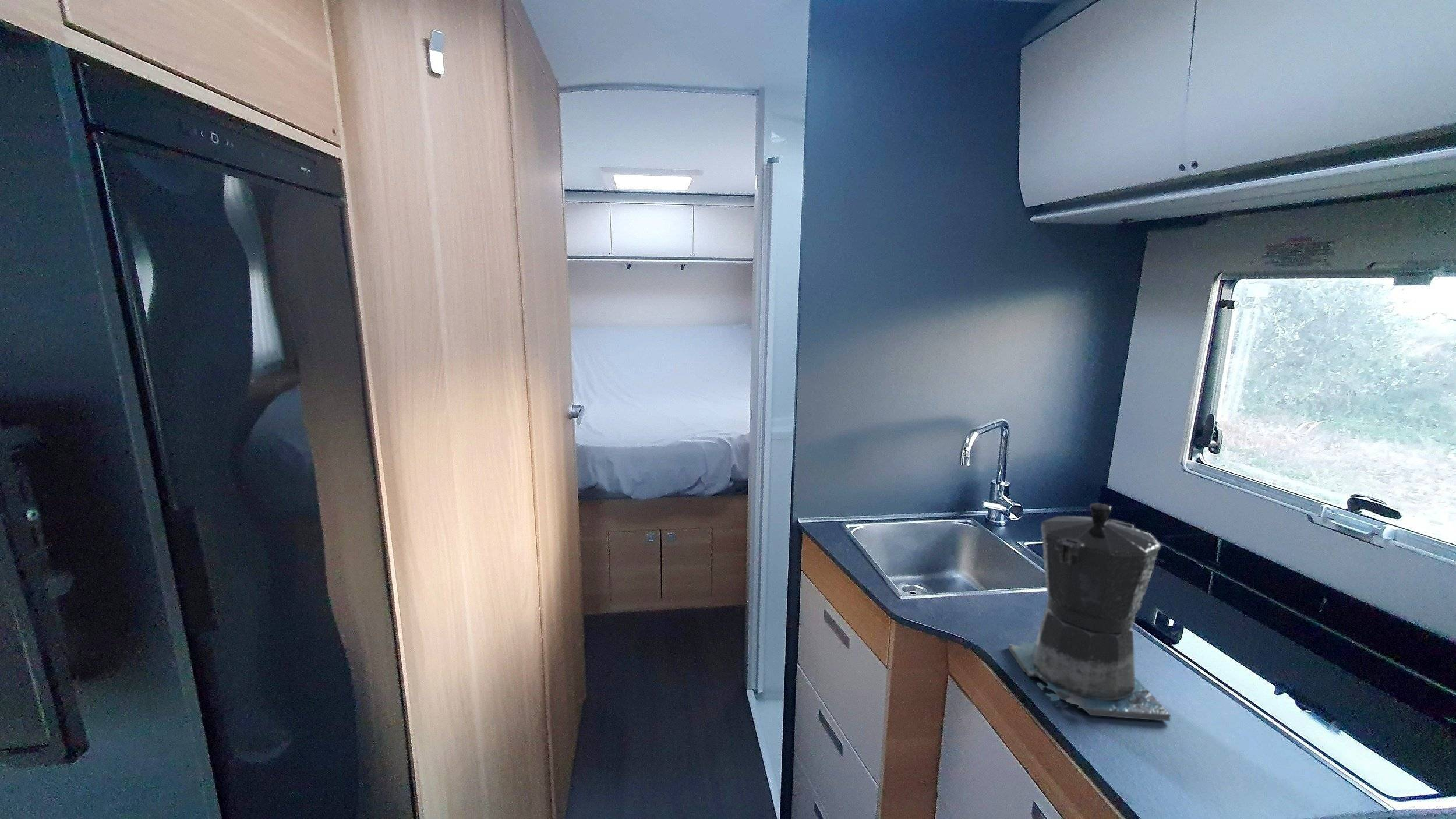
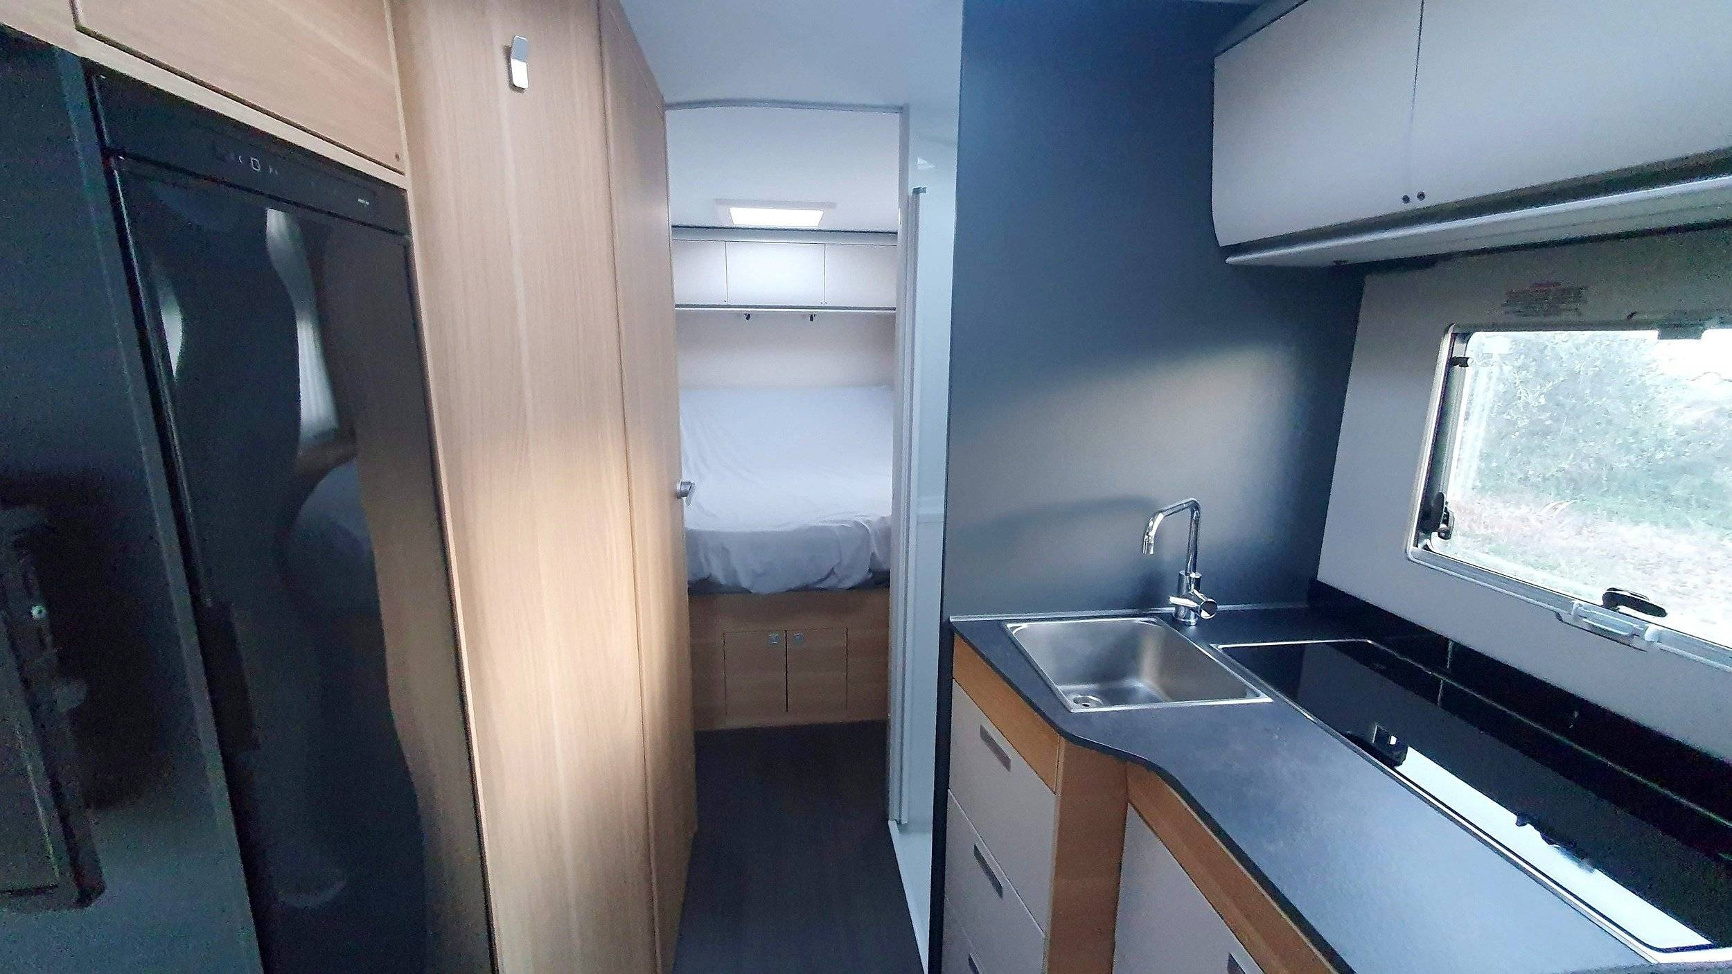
- coffee maker [1008,503,1171,722]
